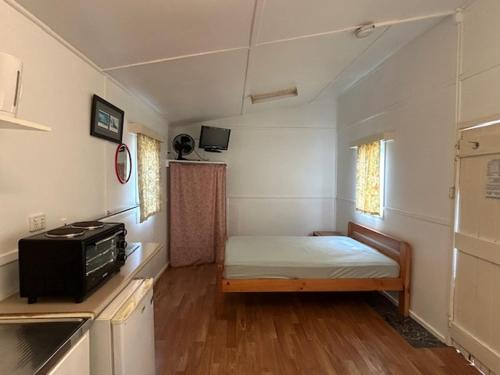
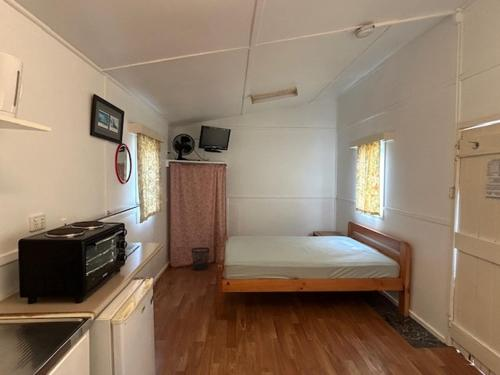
+ wastebasket [190,246,211,271]
